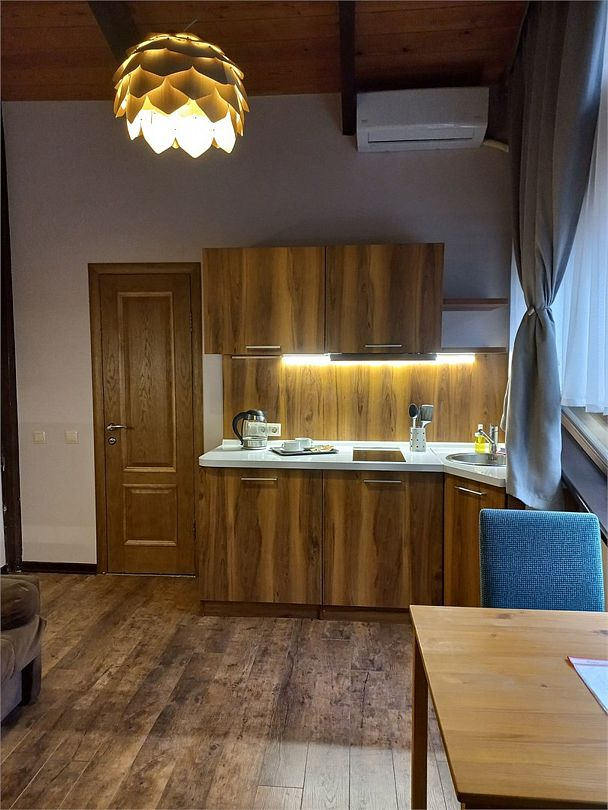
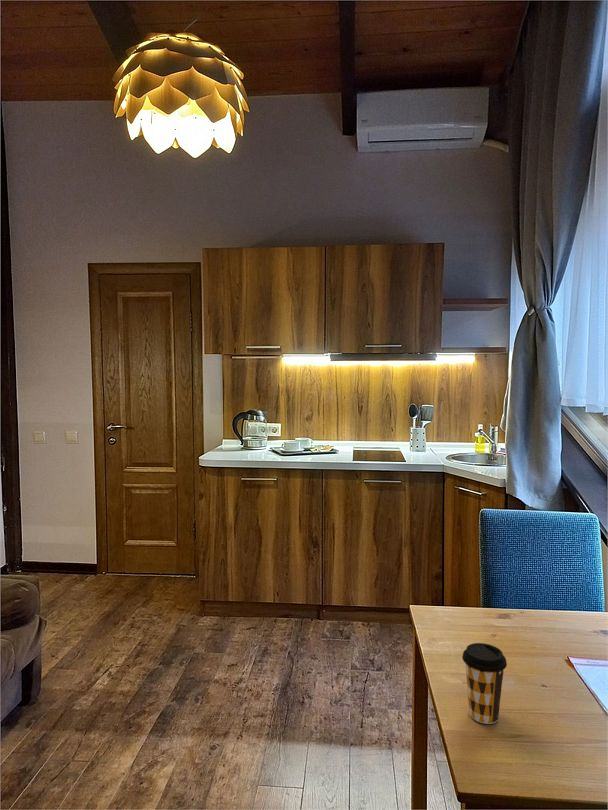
+ coffee cup [461,642,508,725]
